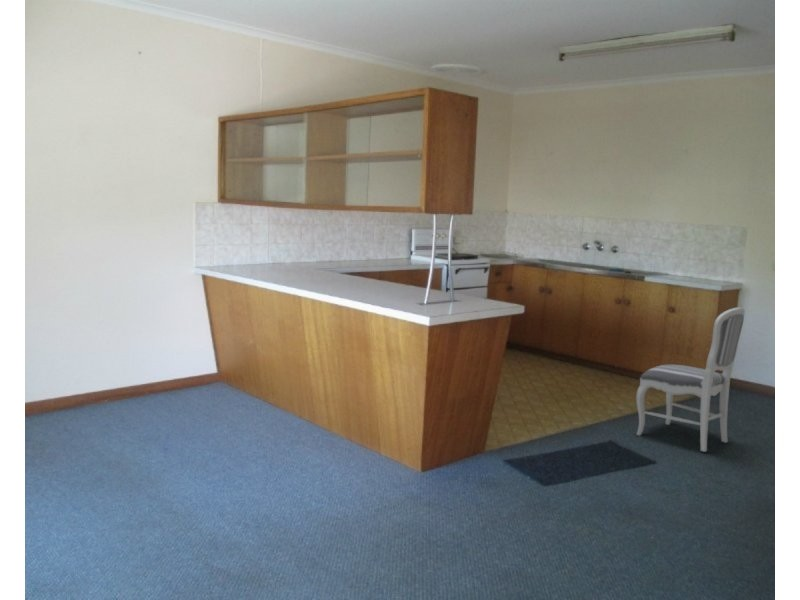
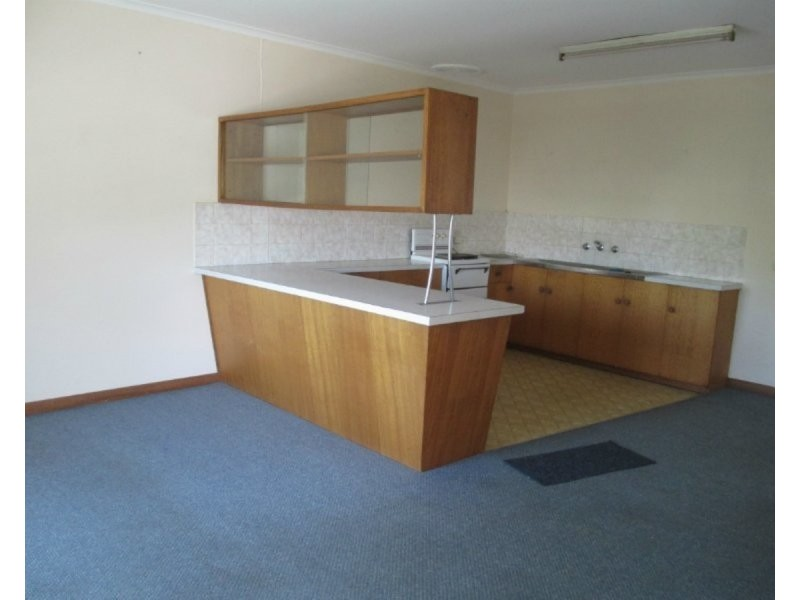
- dining chair [635,307,746,453]
